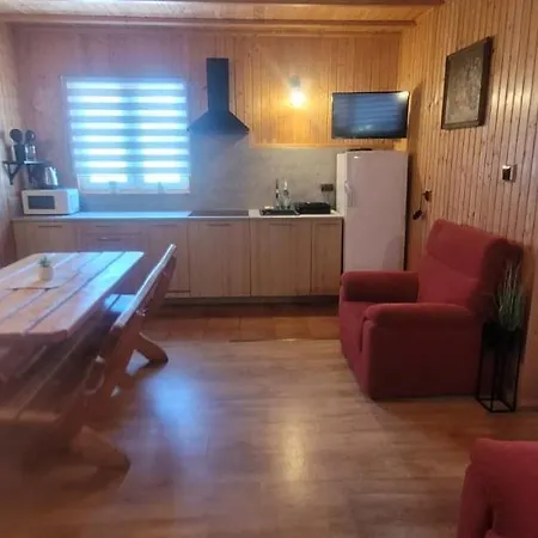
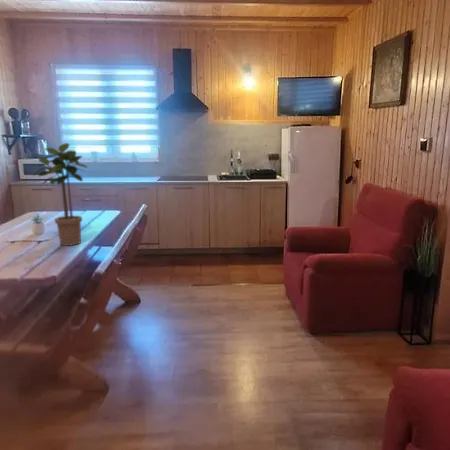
+ potted plant [28,142,89,247]
